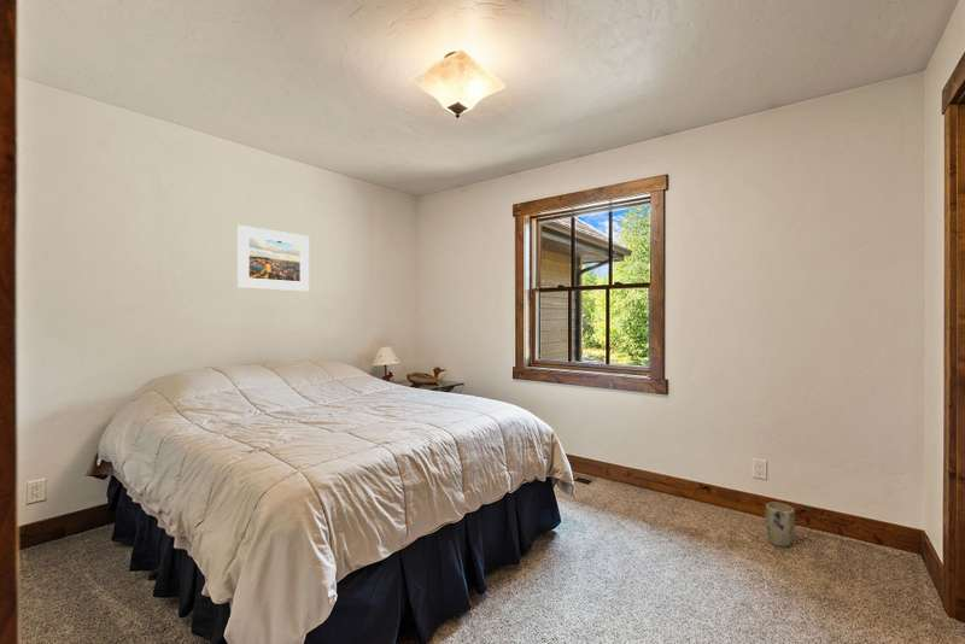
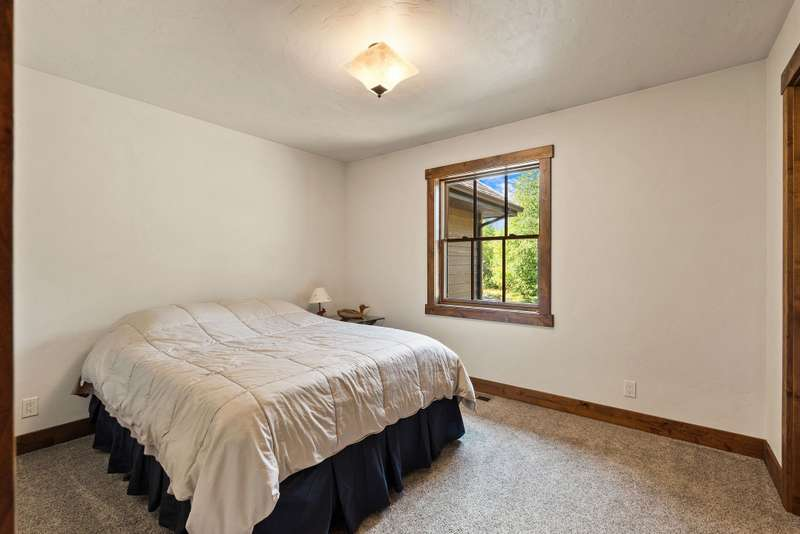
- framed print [236,224,310,292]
- plant pot [765,502,796,549]
